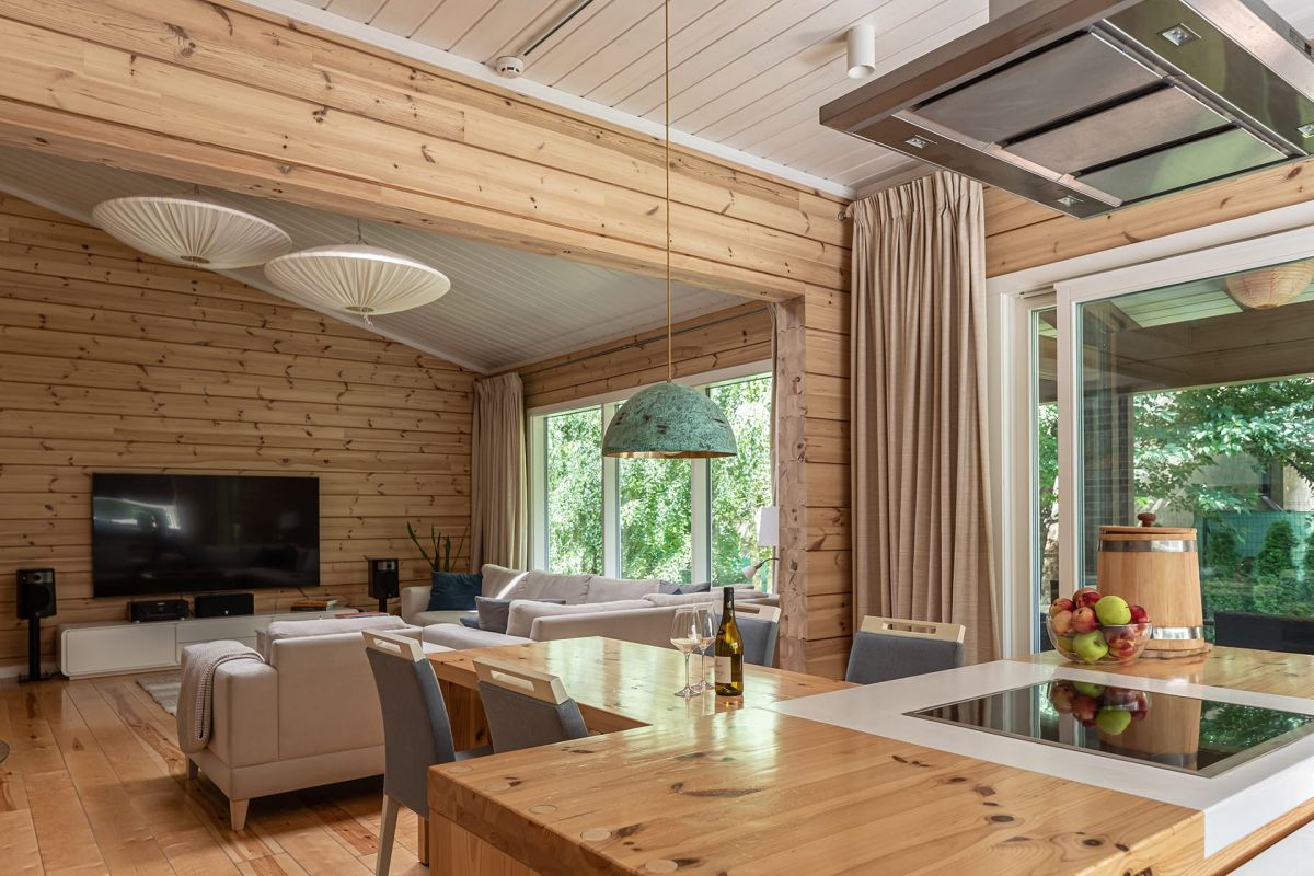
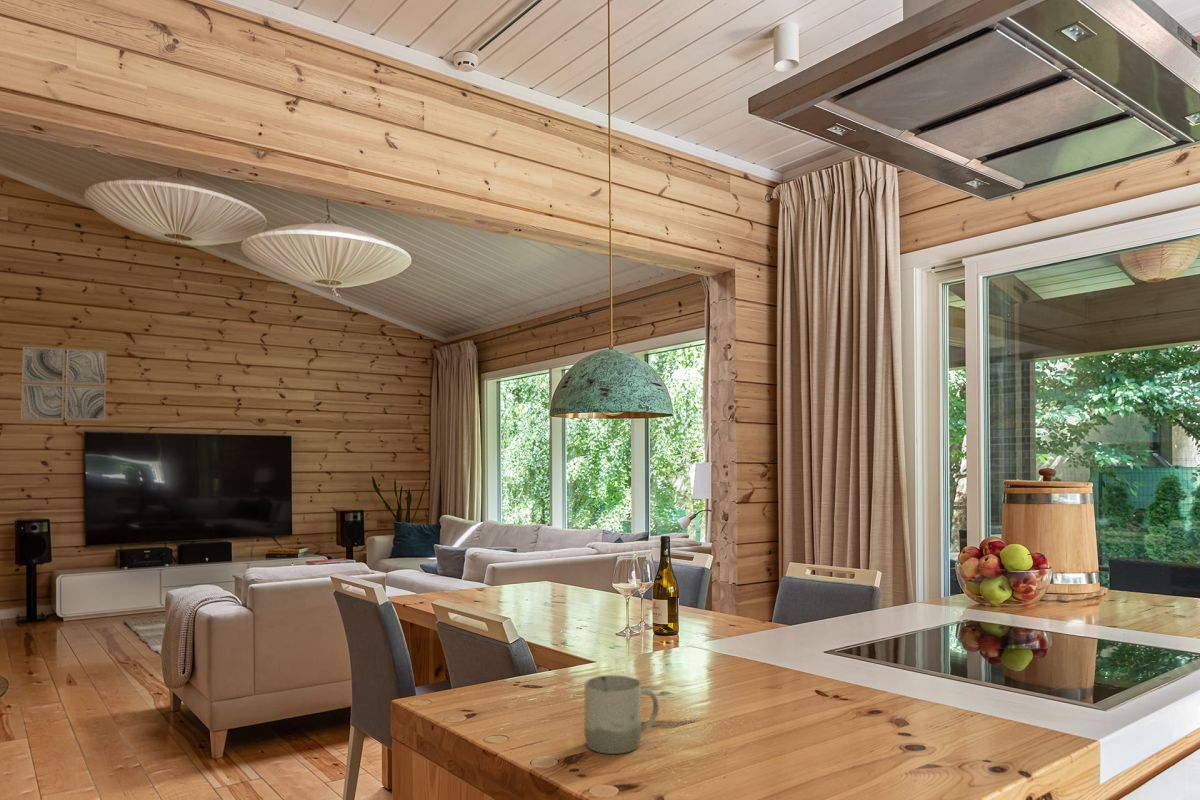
+ cup [584,674,660,755]
+ wall art [20,346,108,421]
